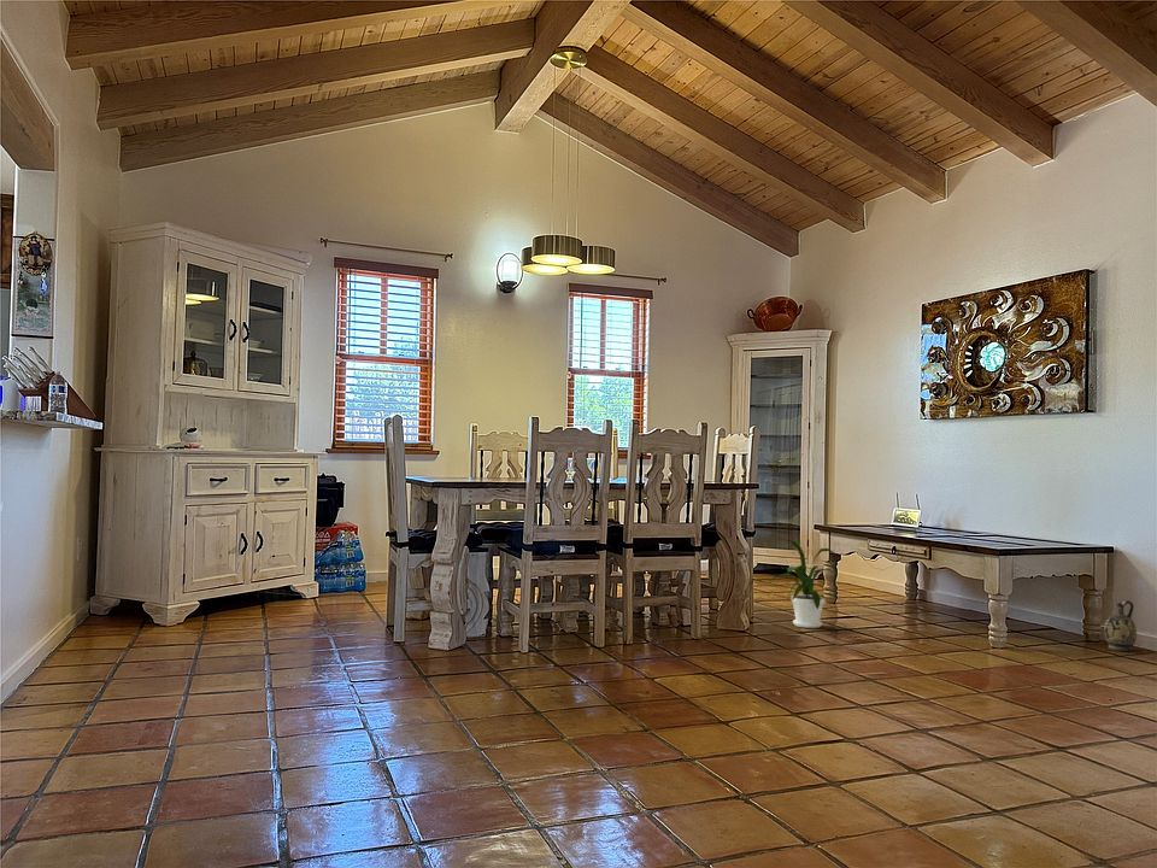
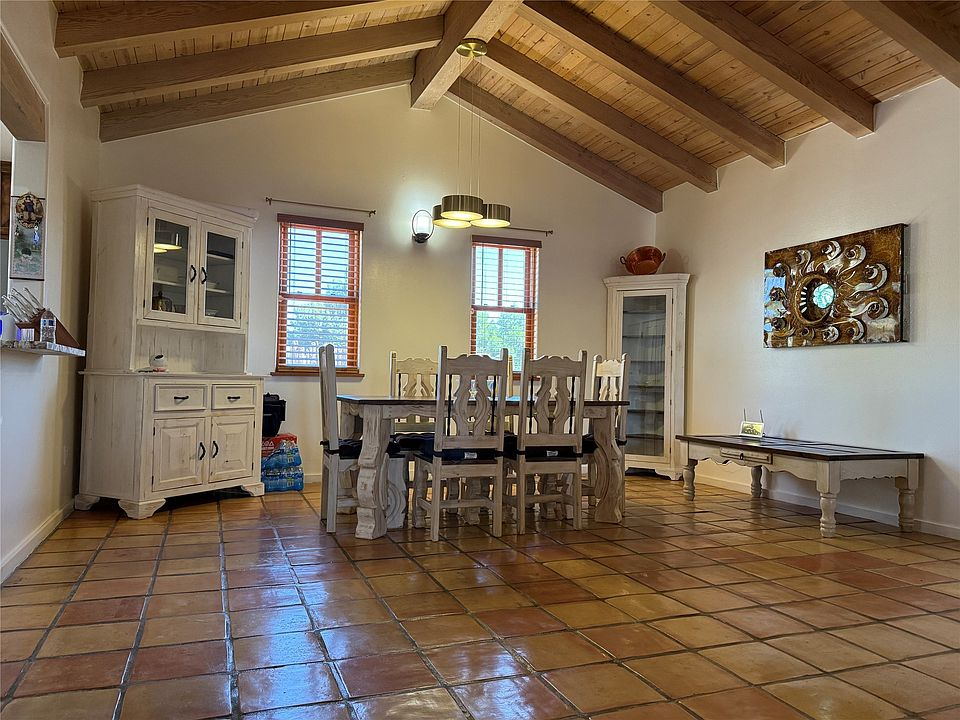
- ceramic jug [1103,599,1138,652]
- house plant [767,538,844,629]
